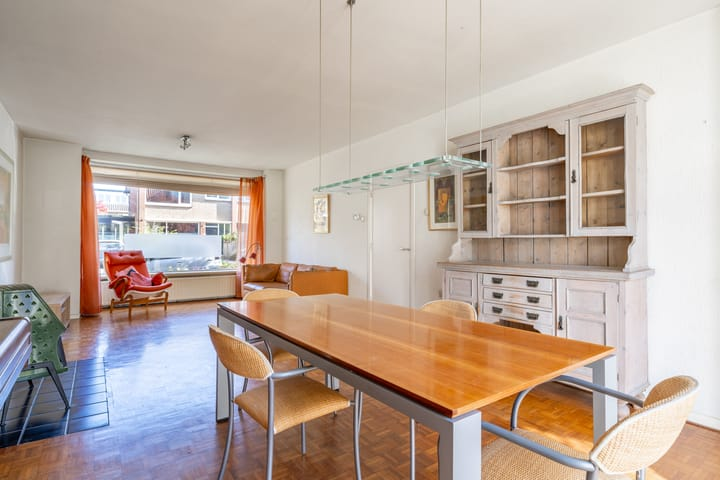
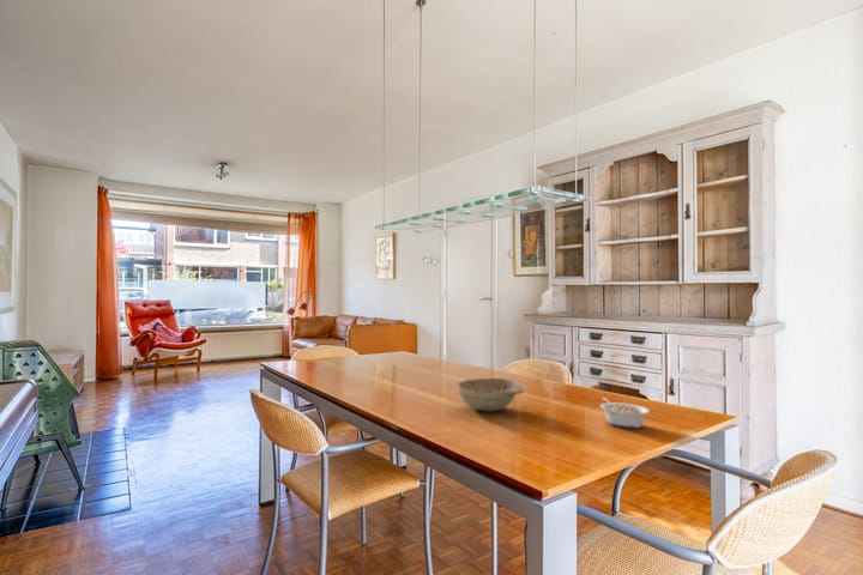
+ legume [599,397,651,429]
+ decorative bowl [454,377,526,412]
